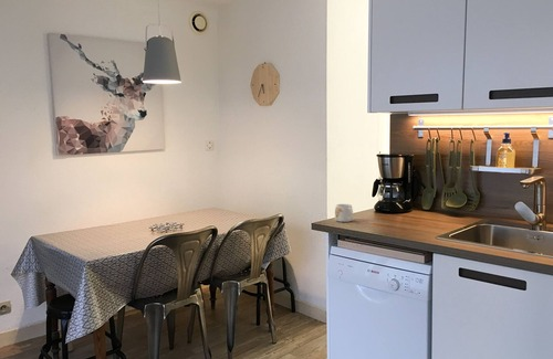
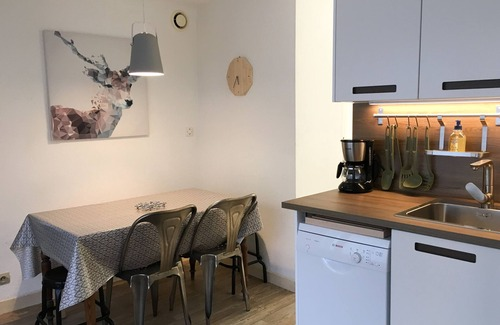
- mug [334,203,354,223]
